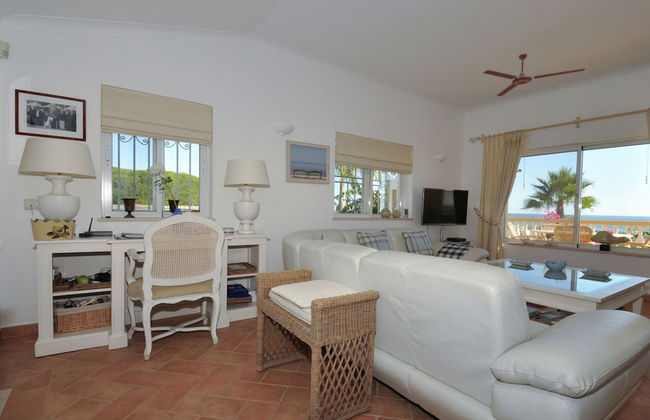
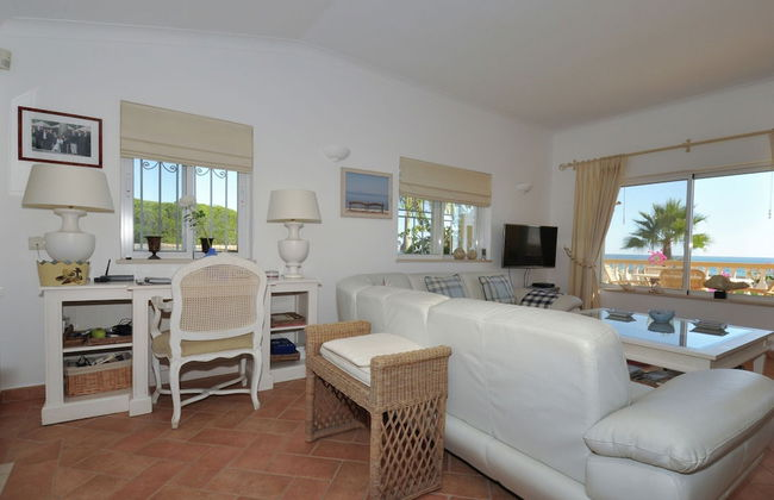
- ceiling fan [482,53,586,97]
